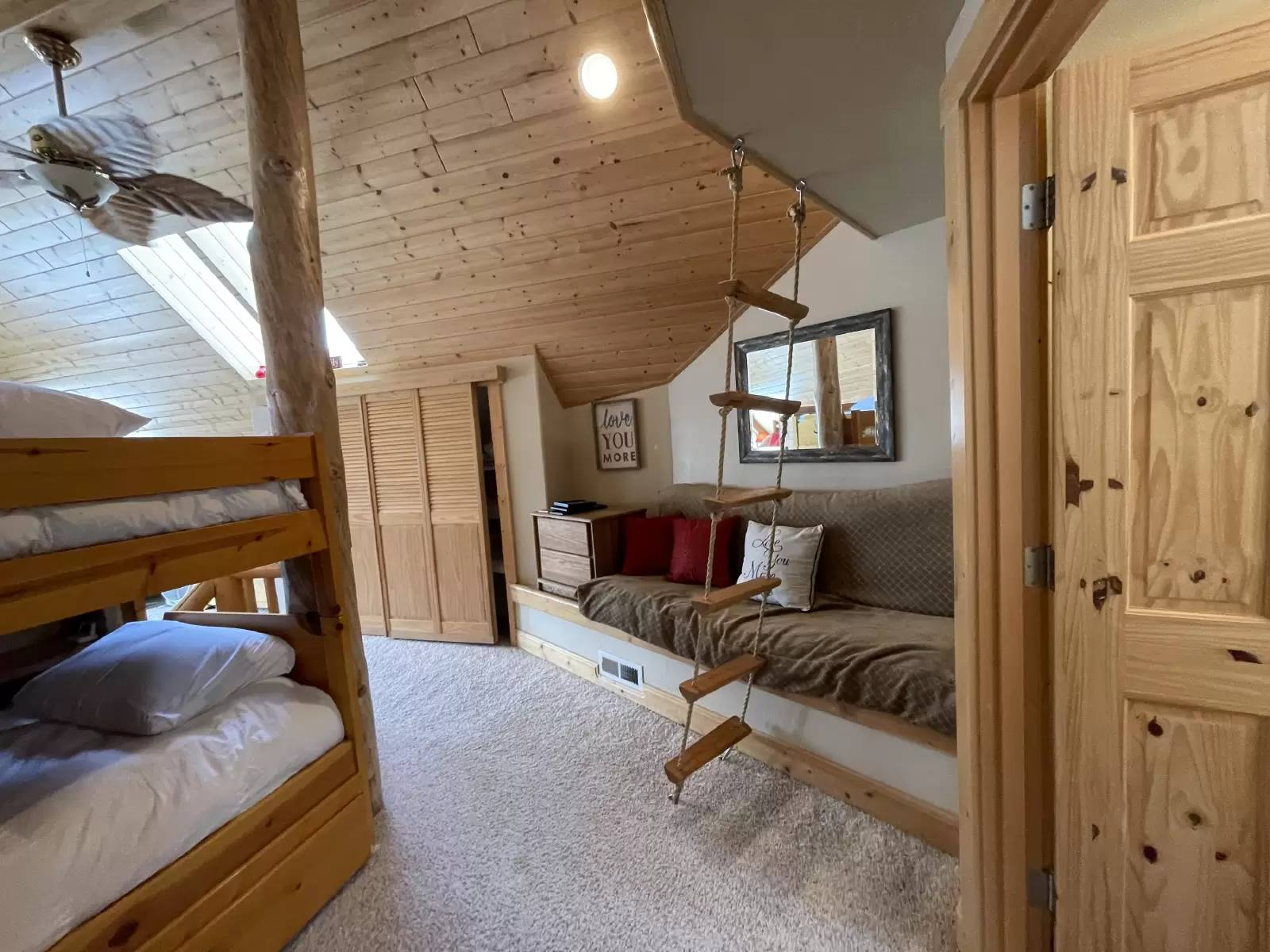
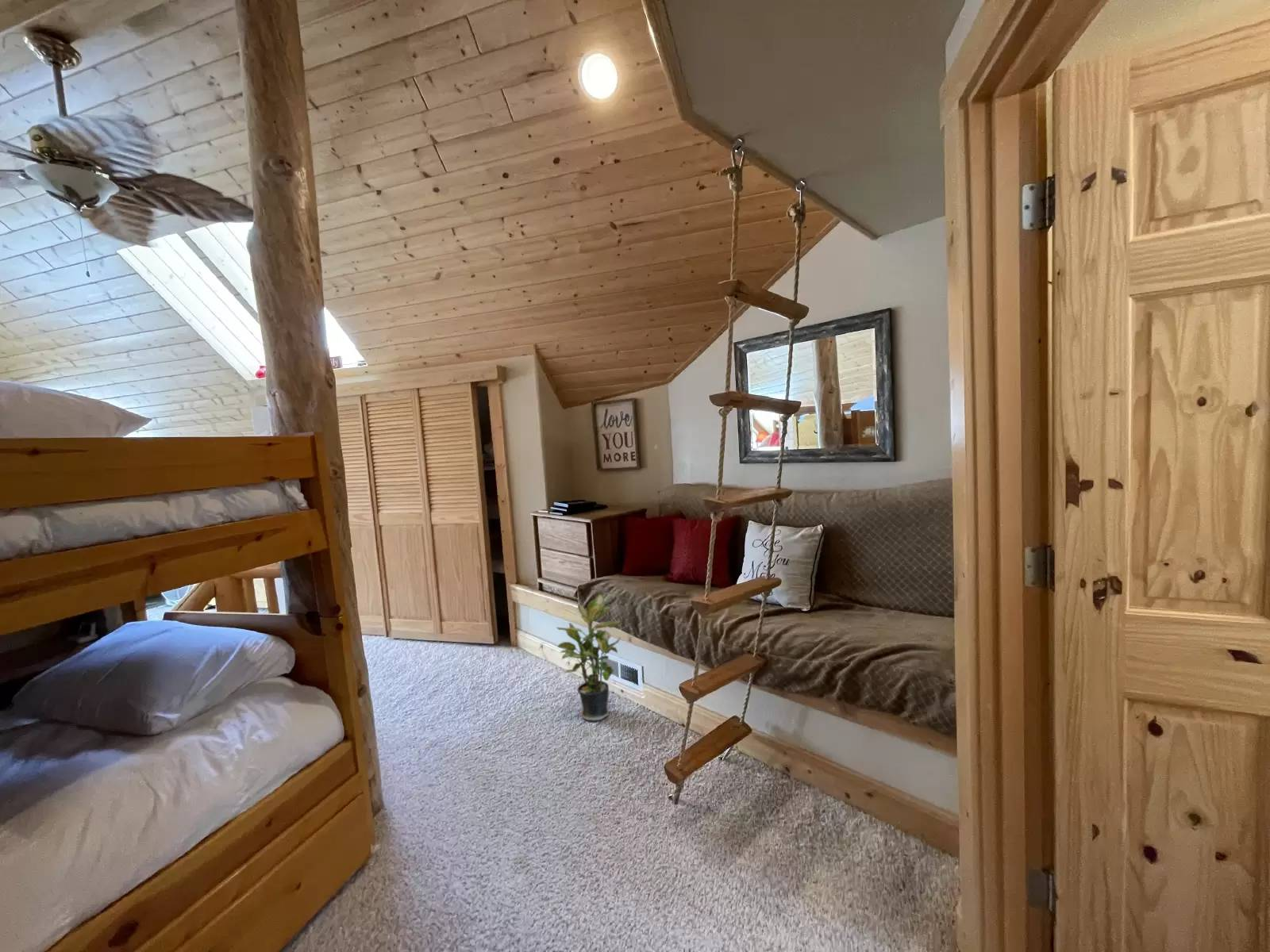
+ potted plant [556,593,622,721]
